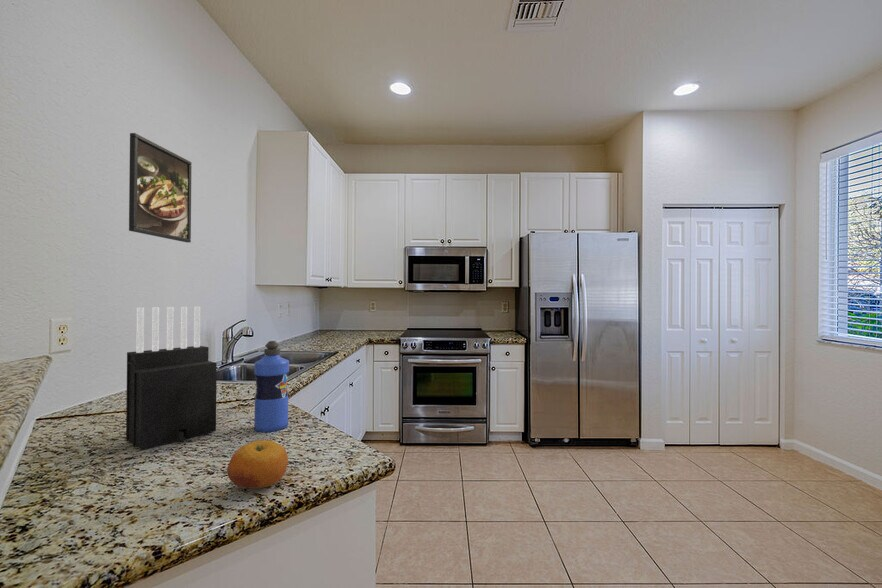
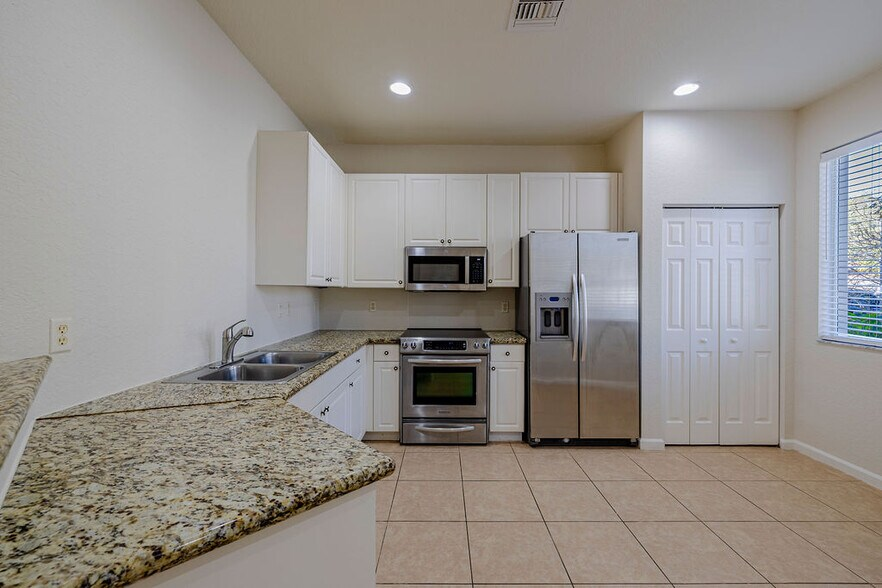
- water bottle [253,340,290,433]
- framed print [128,132,193,243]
- fruit [226,439,289,490]
- knife block [125,306,218,452]
